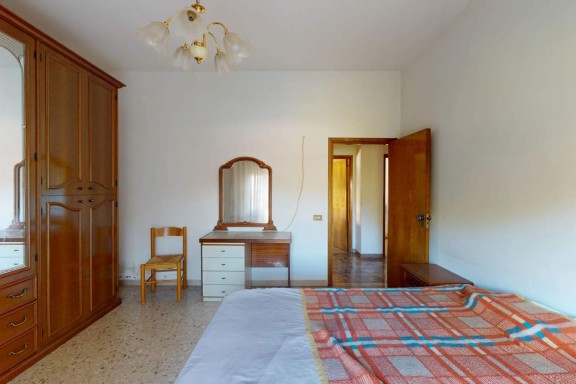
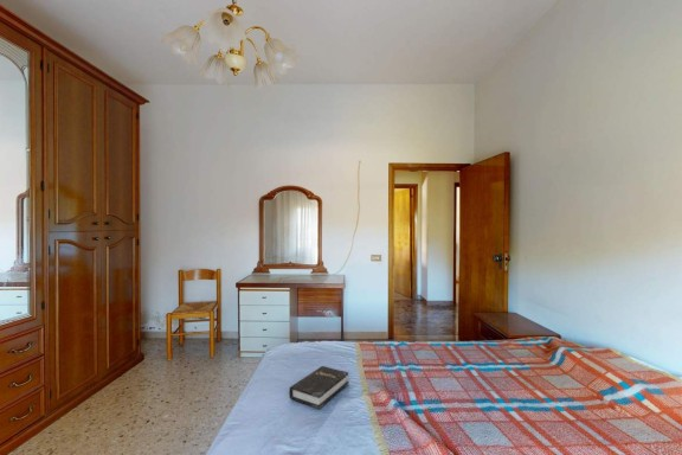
+ hardback book [288,365,349,410]
